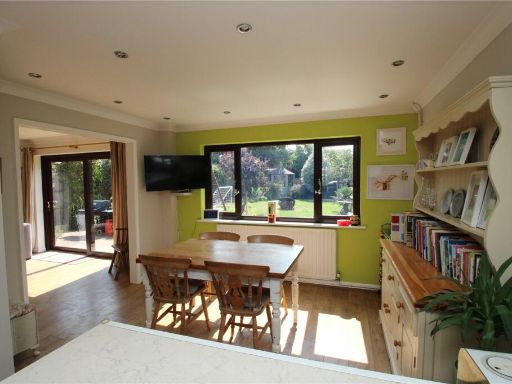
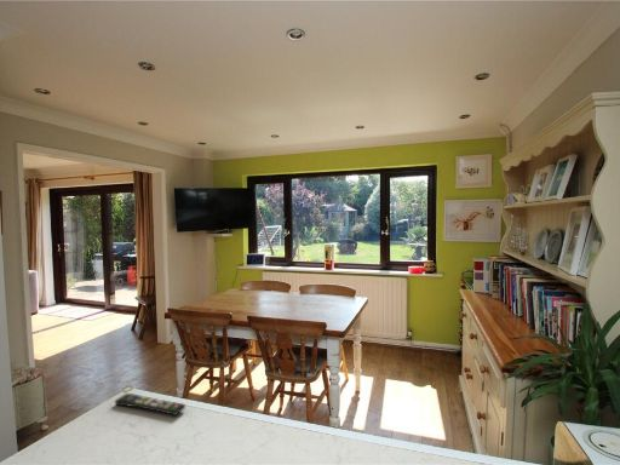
+ remote control [114,392,186,417]
